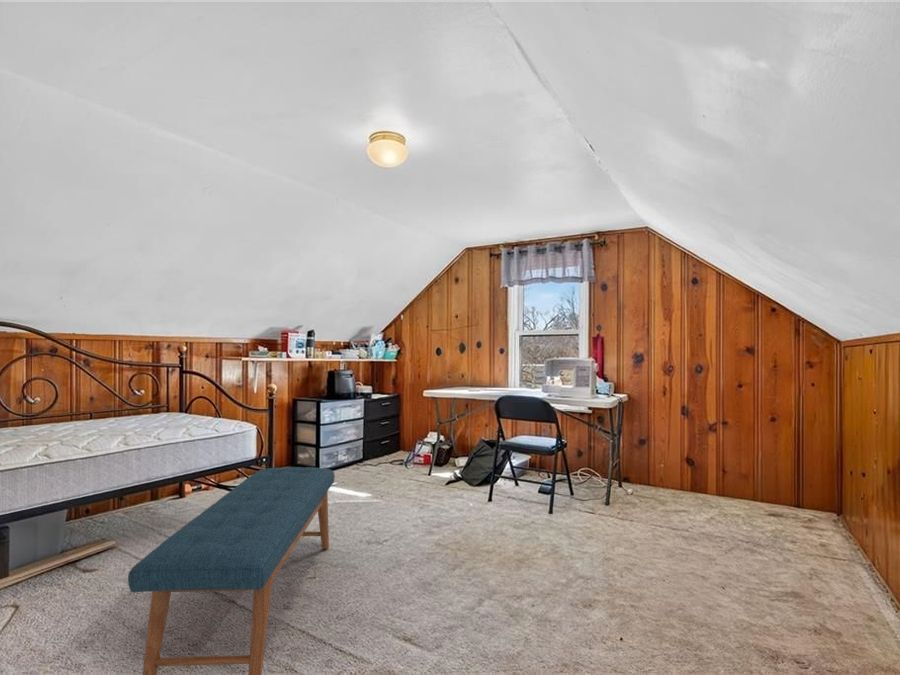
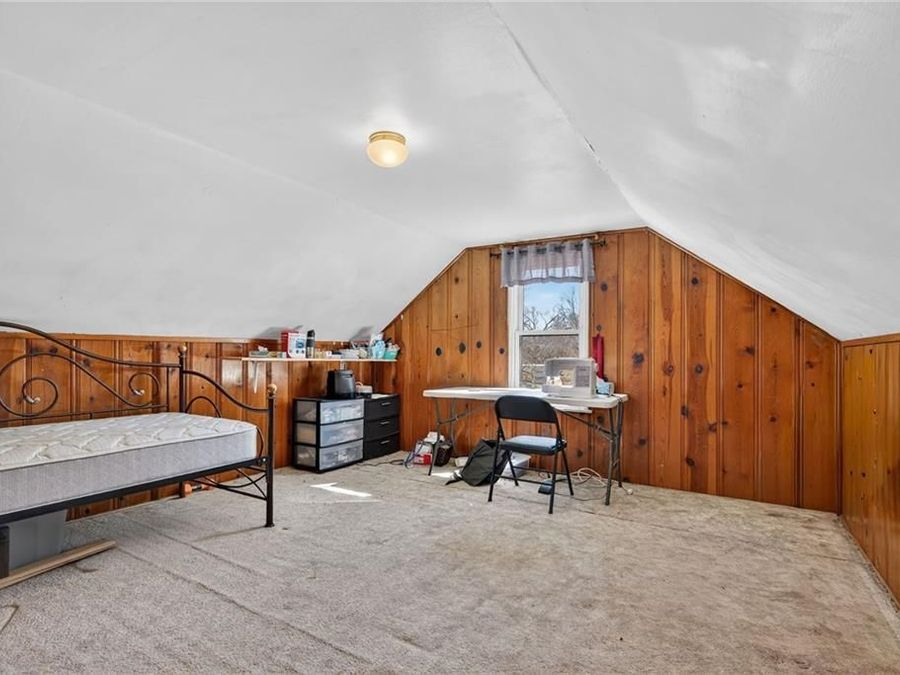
- bench [127,466,336,675]
